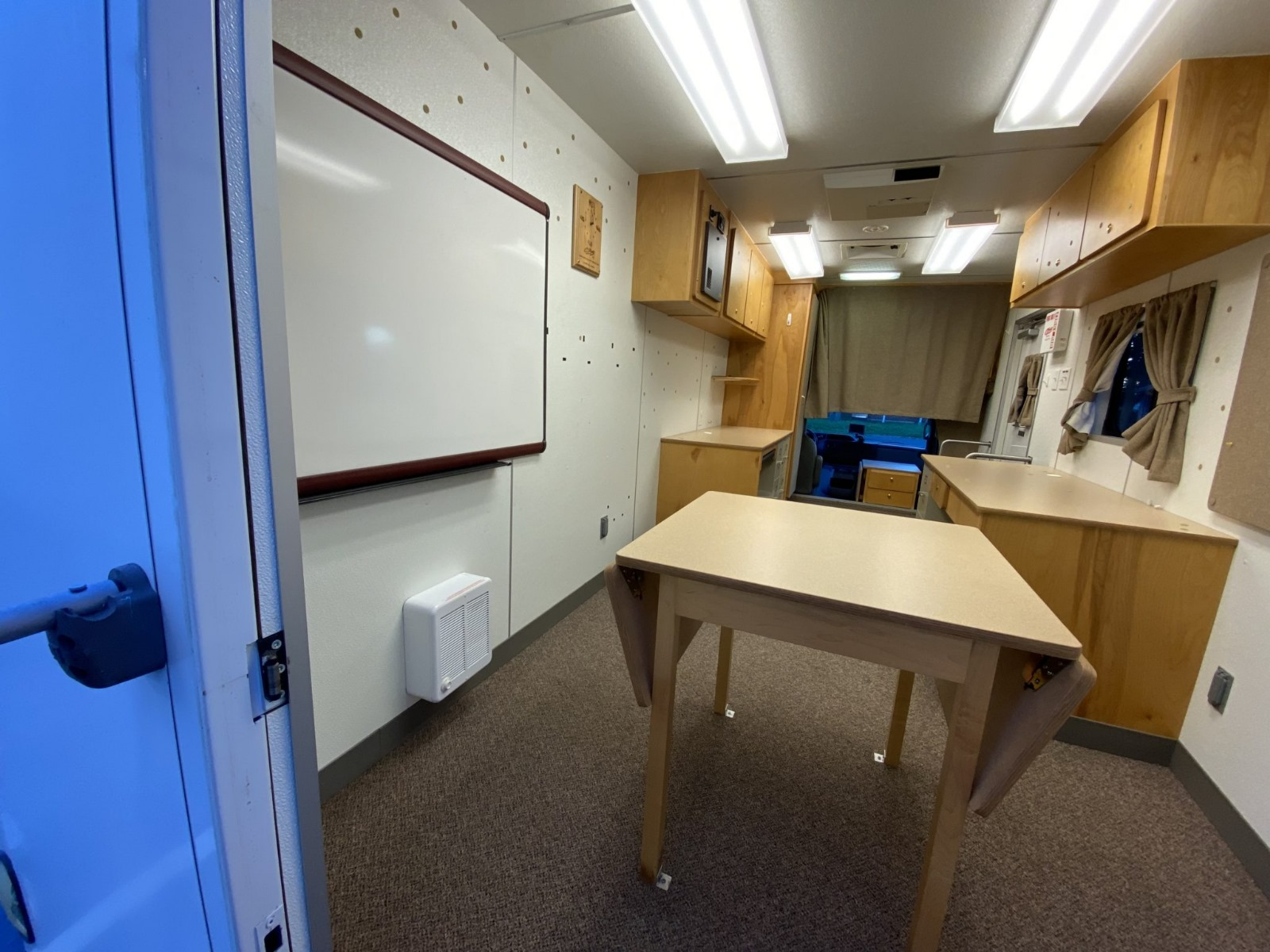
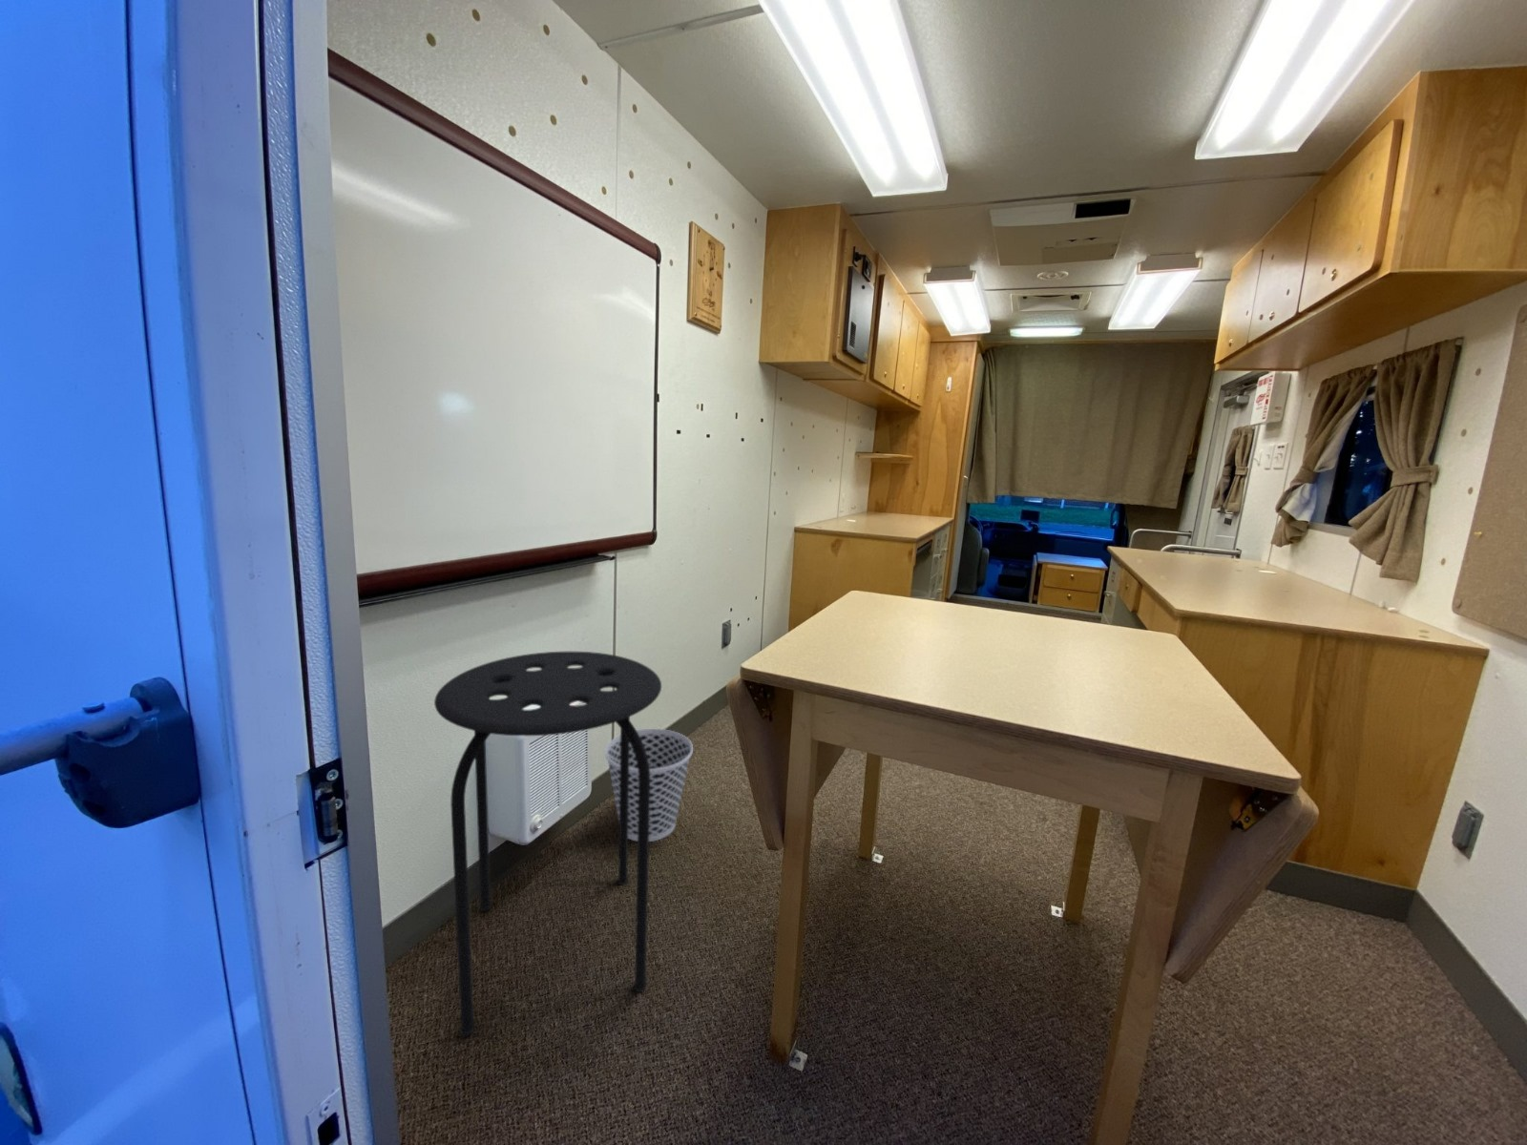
+ stool [433,651,663,1037]
+ wastebasket [604,728,694,843]
